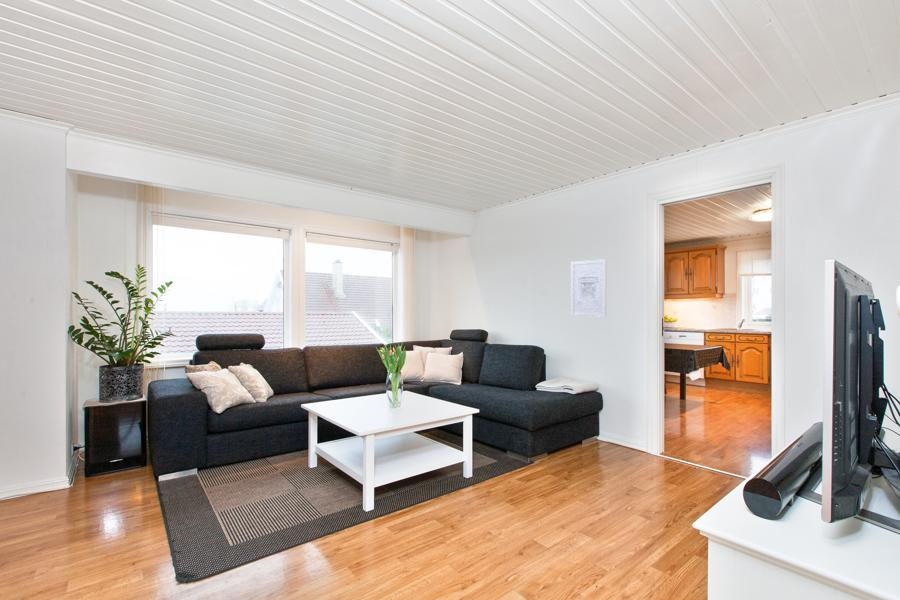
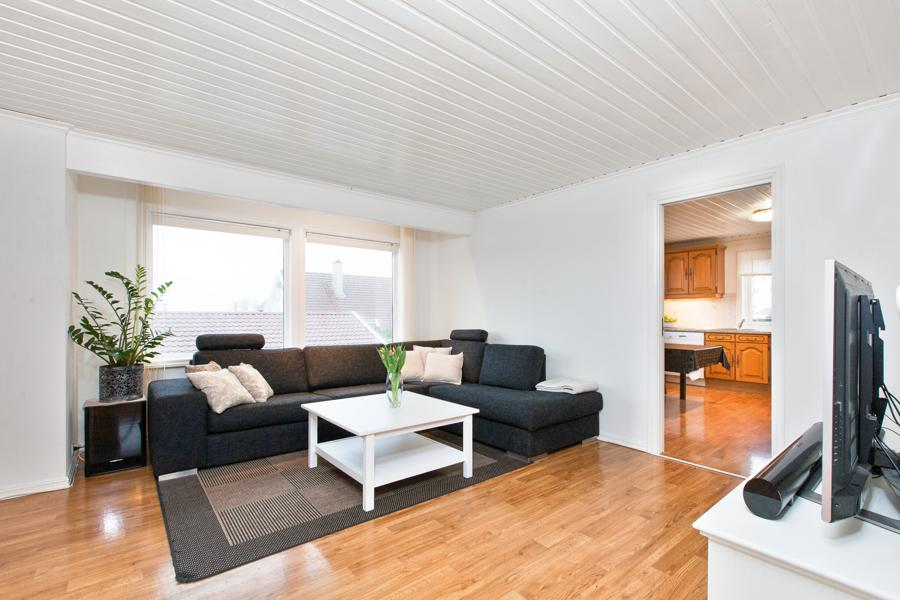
- wall art [570,258,607,318]
